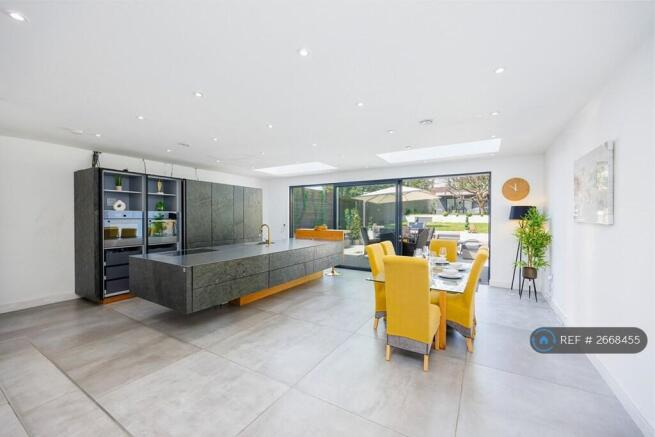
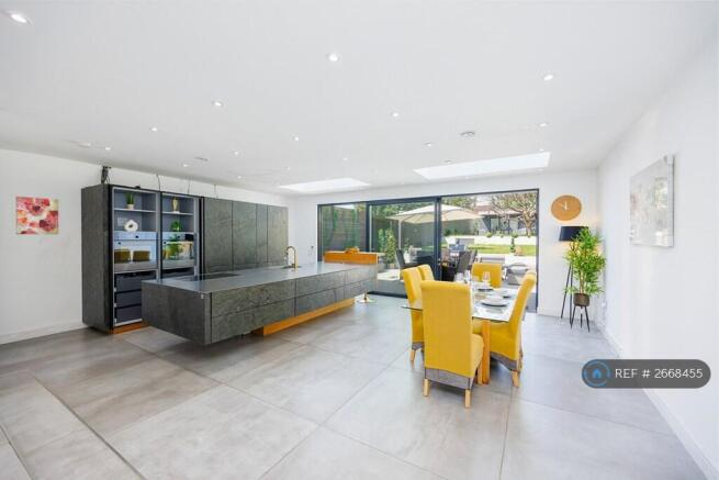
+ wall art [15,196,59,235]
